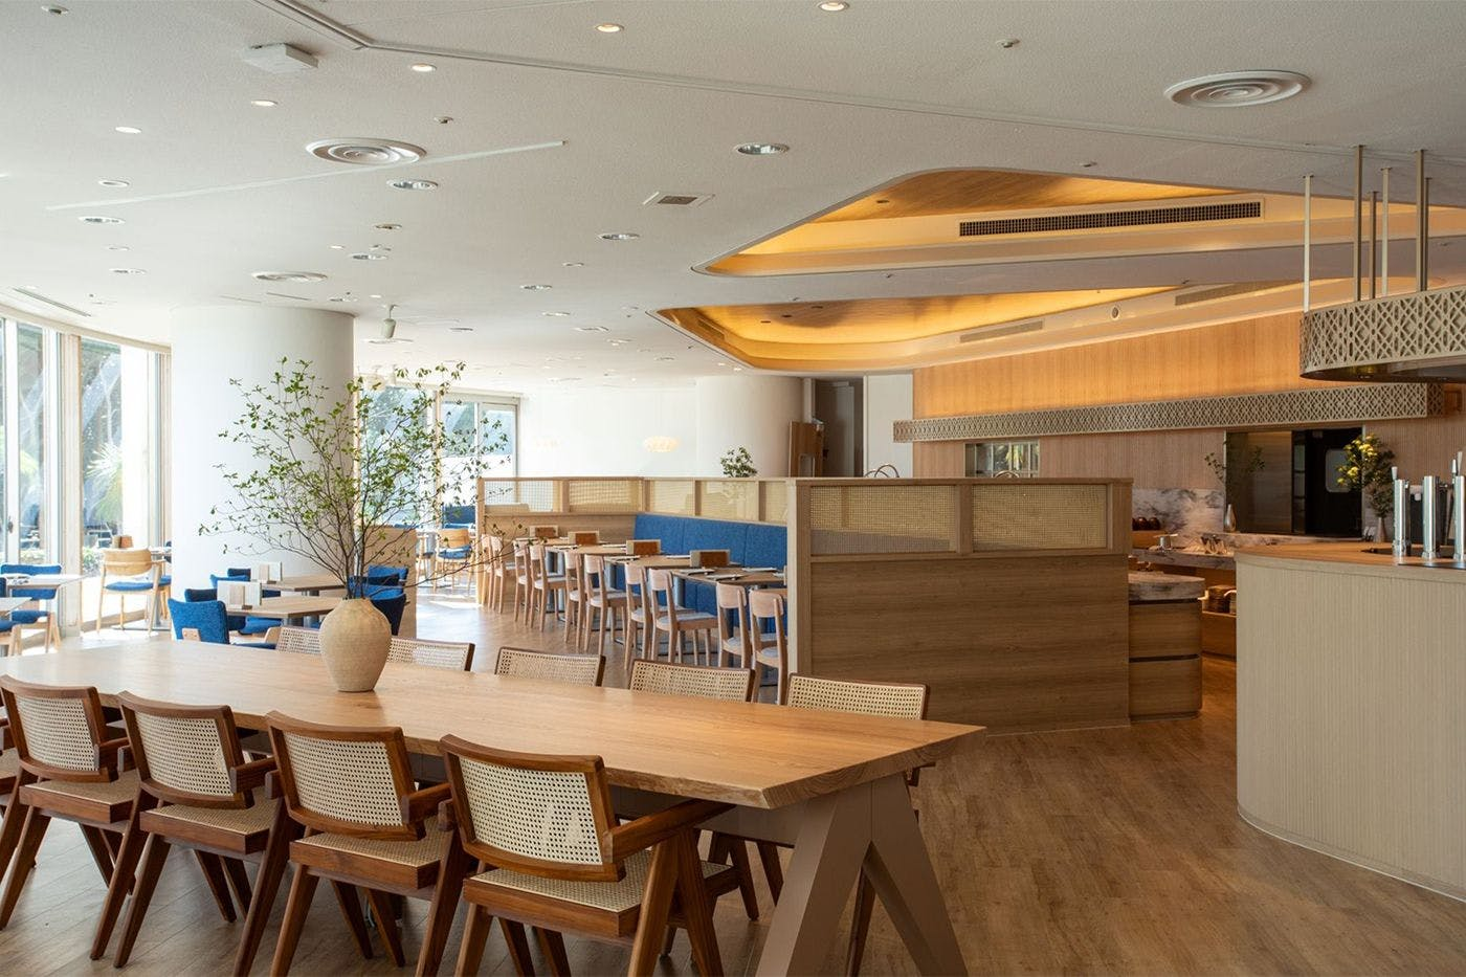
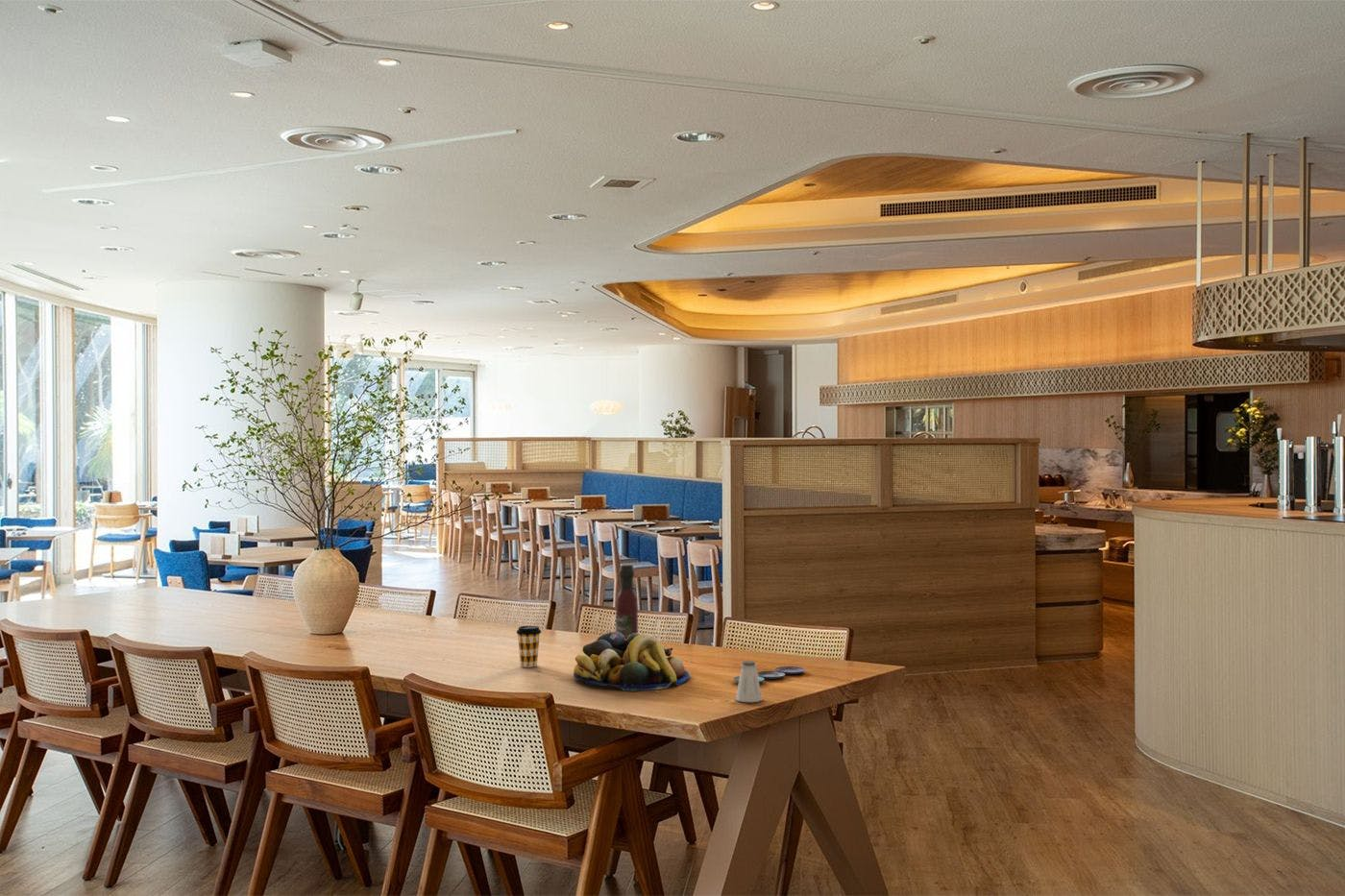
+ plate [733,666,806,683]
+ wine bottle [615,563,639,641]
+ coffee cup [516,625,542,668]
+ saltshaker [735,660,763,703]
+ fruit bowl [573,631,691,692]
